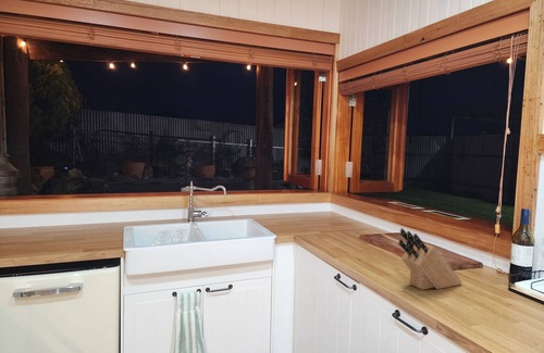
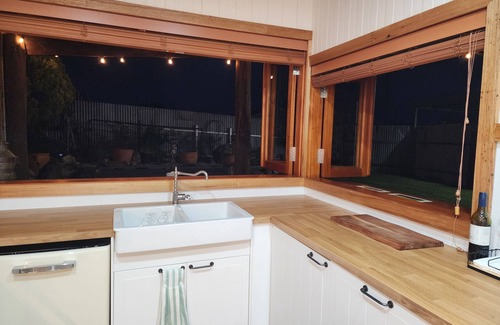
- knife block [397,227,463,291]
